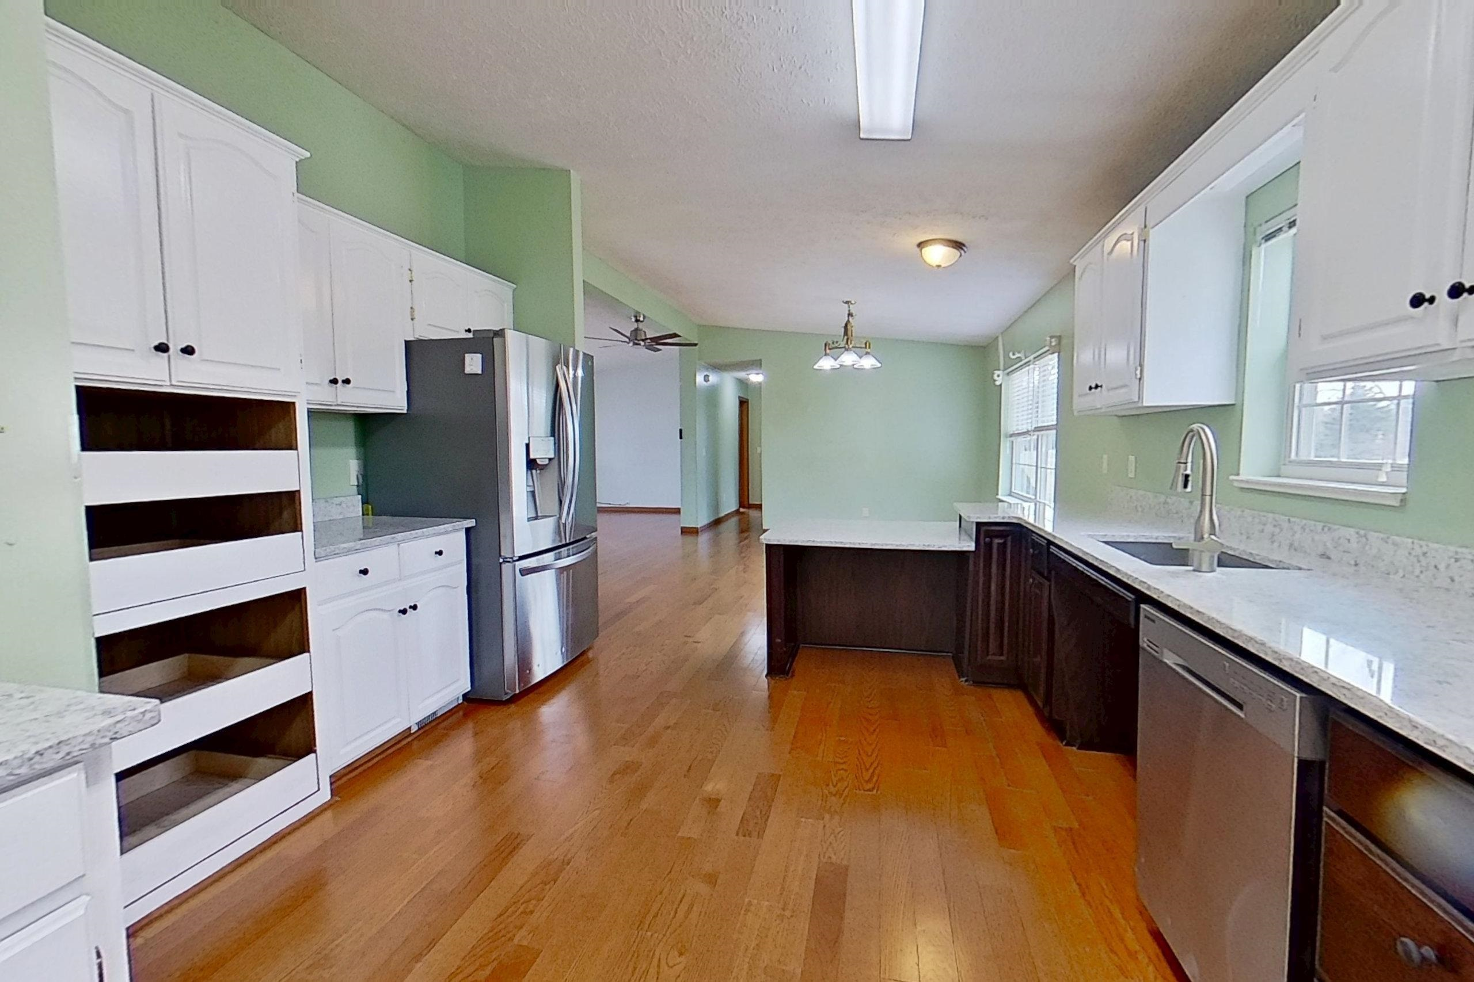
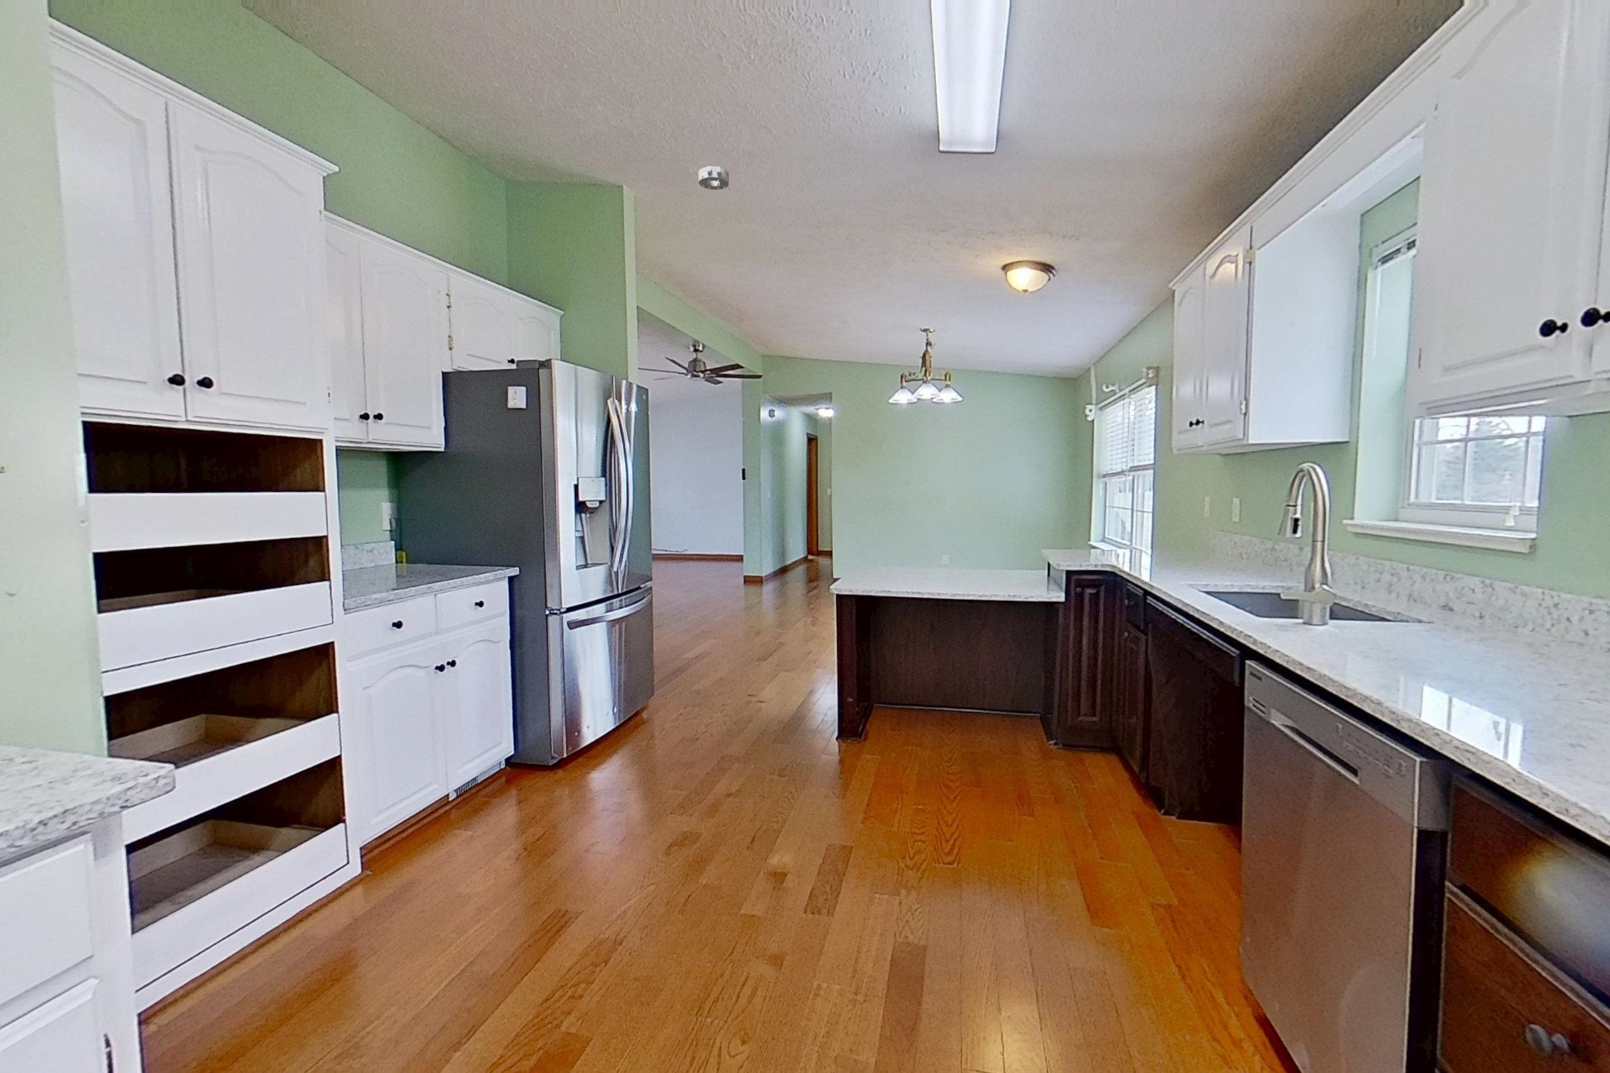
+ smoke detector [697,165,730,190]
